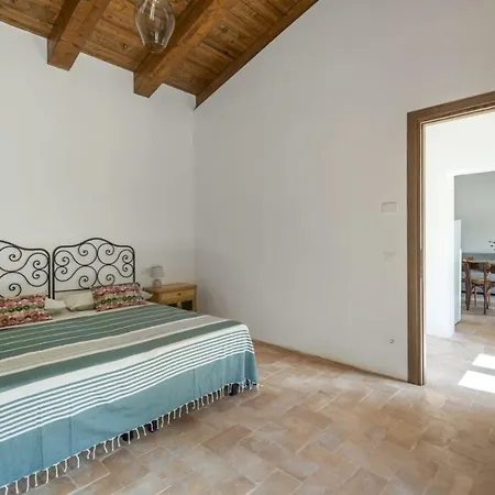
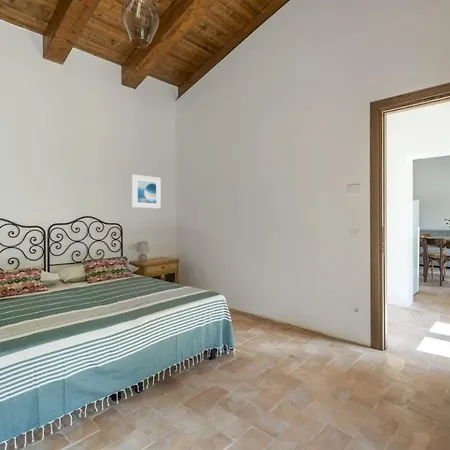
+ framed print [131,174,162,210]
